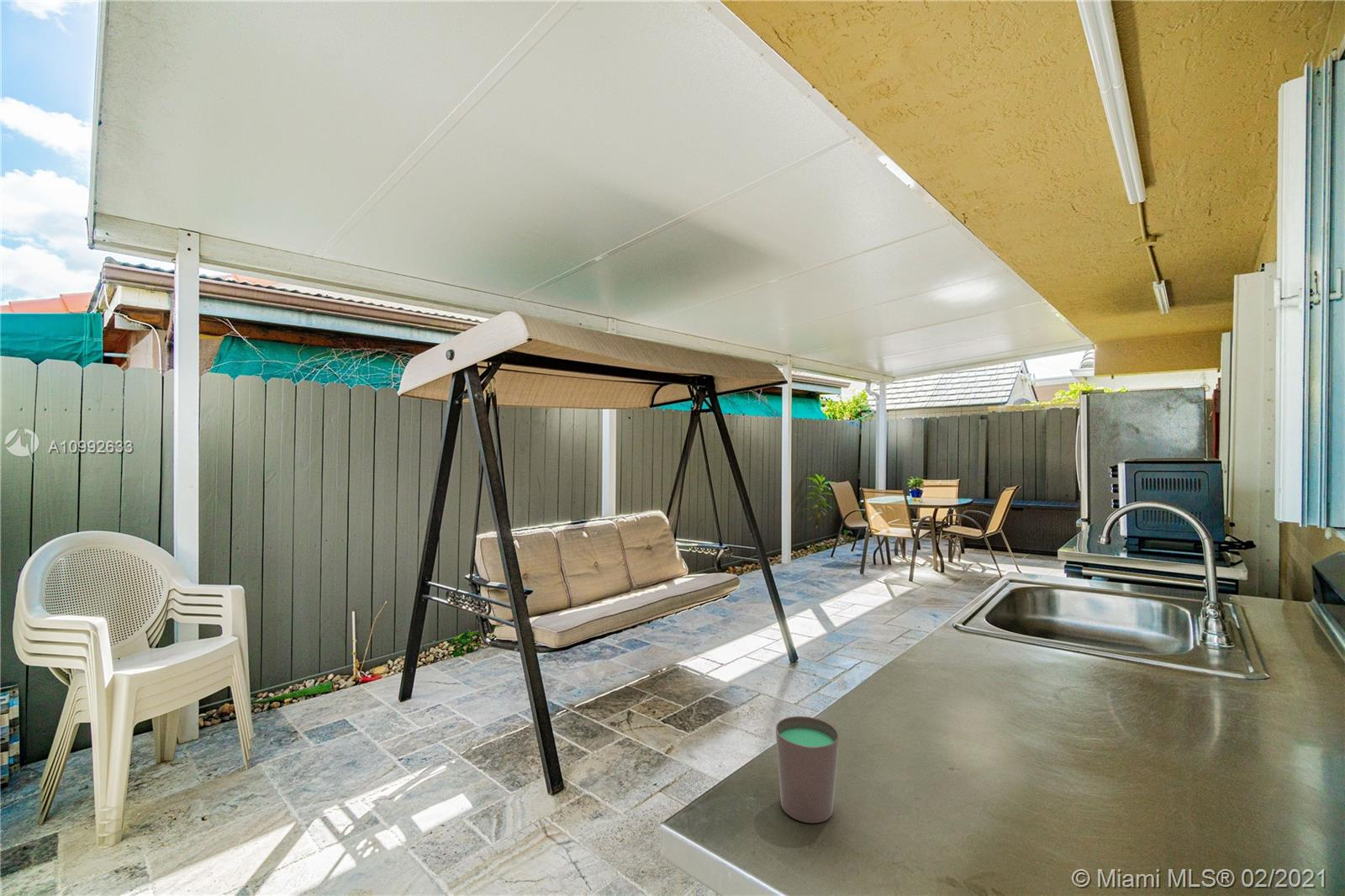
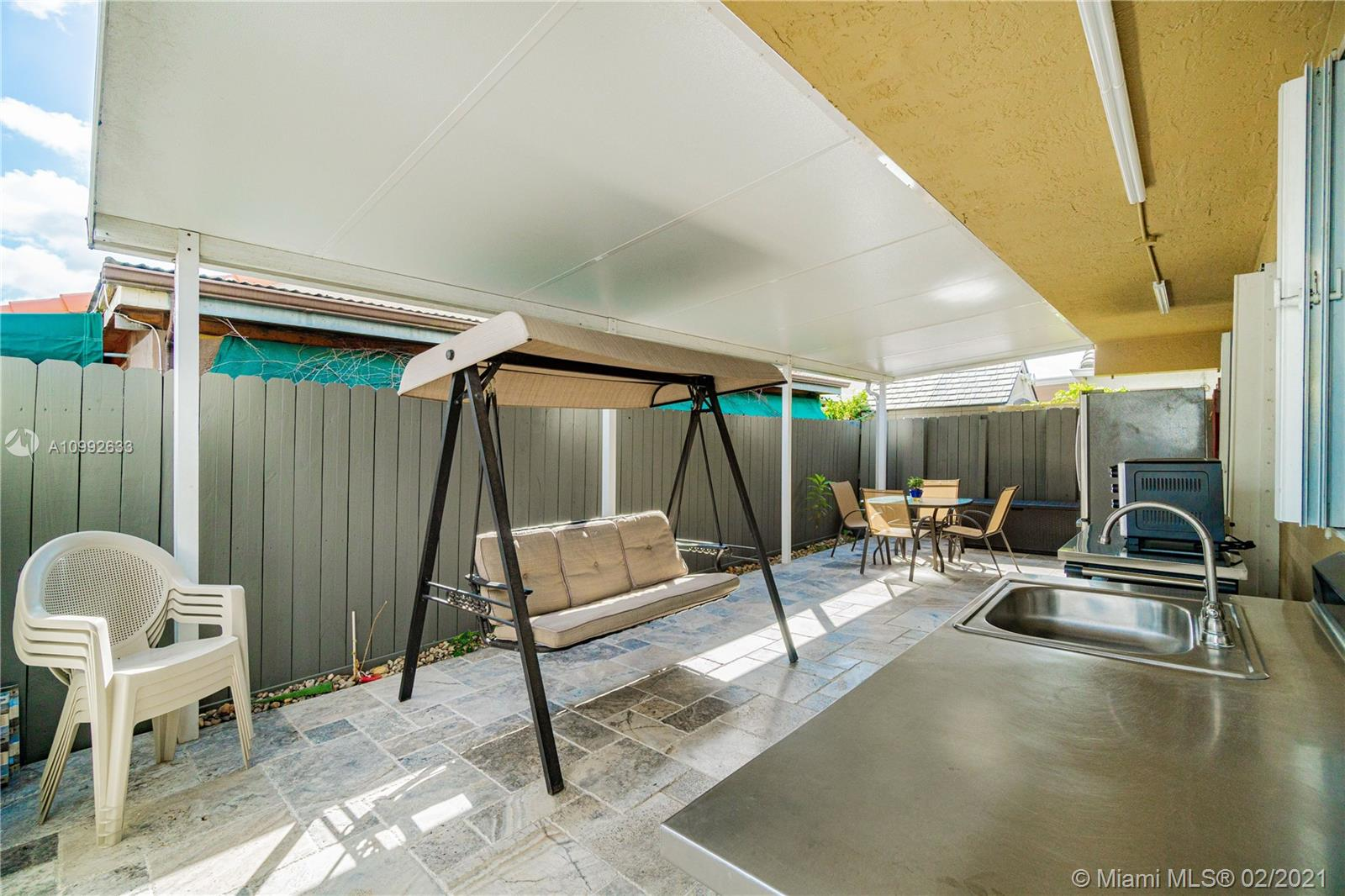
- cup [775,715,840,824]
